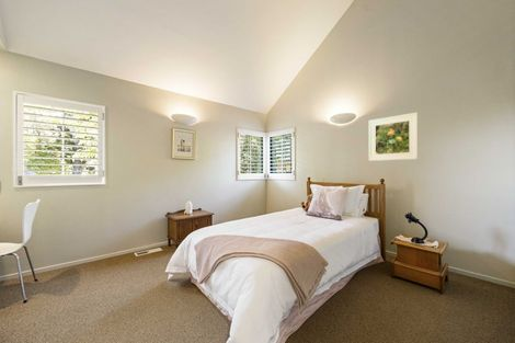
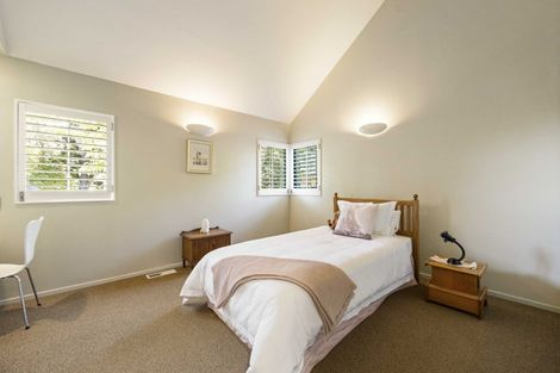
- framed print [368,112,419,162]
